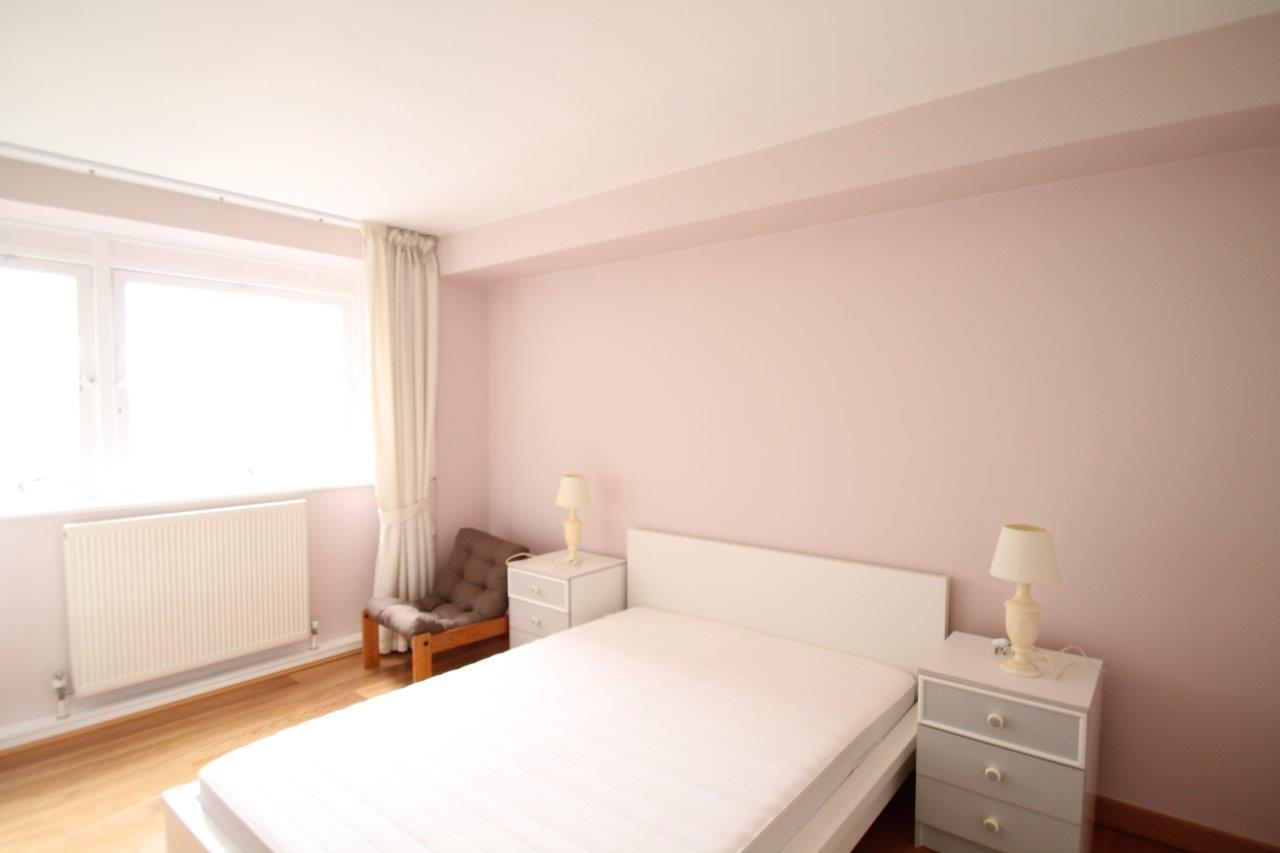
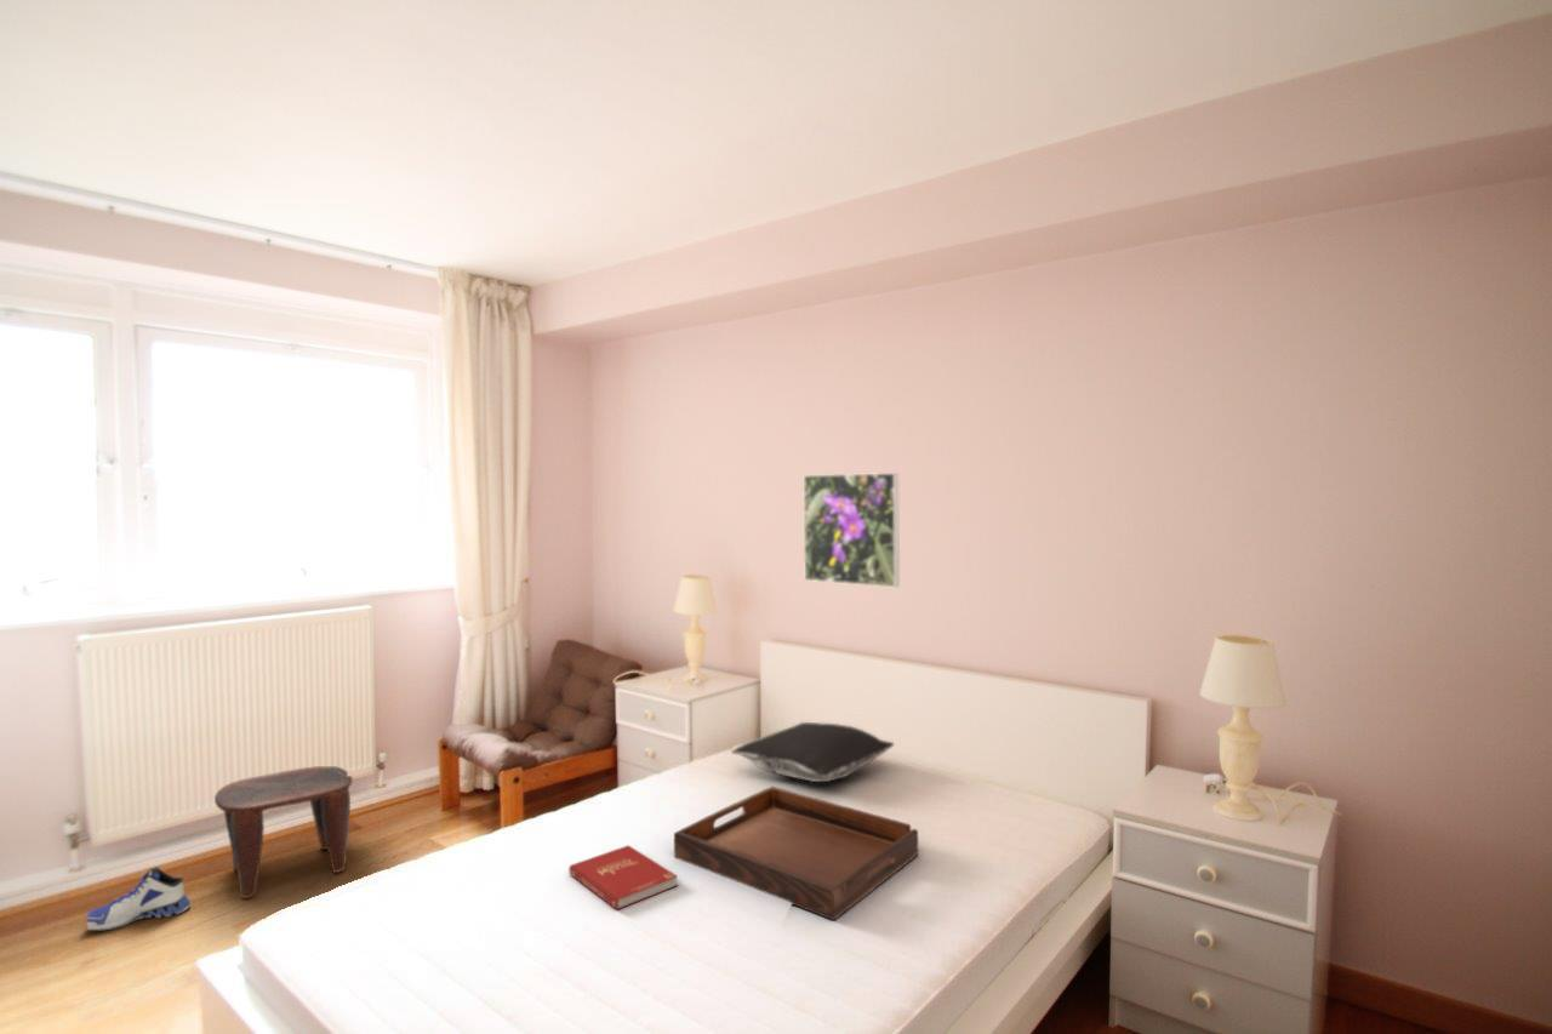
+ pillow [730,721,895,783]
+ book [567,844,679,912]
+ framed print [803,472,901,589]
+ sneaker [86,866,192,931]
+ serving tray [673,786,919,921]
+ stool [213,765,354,899]
